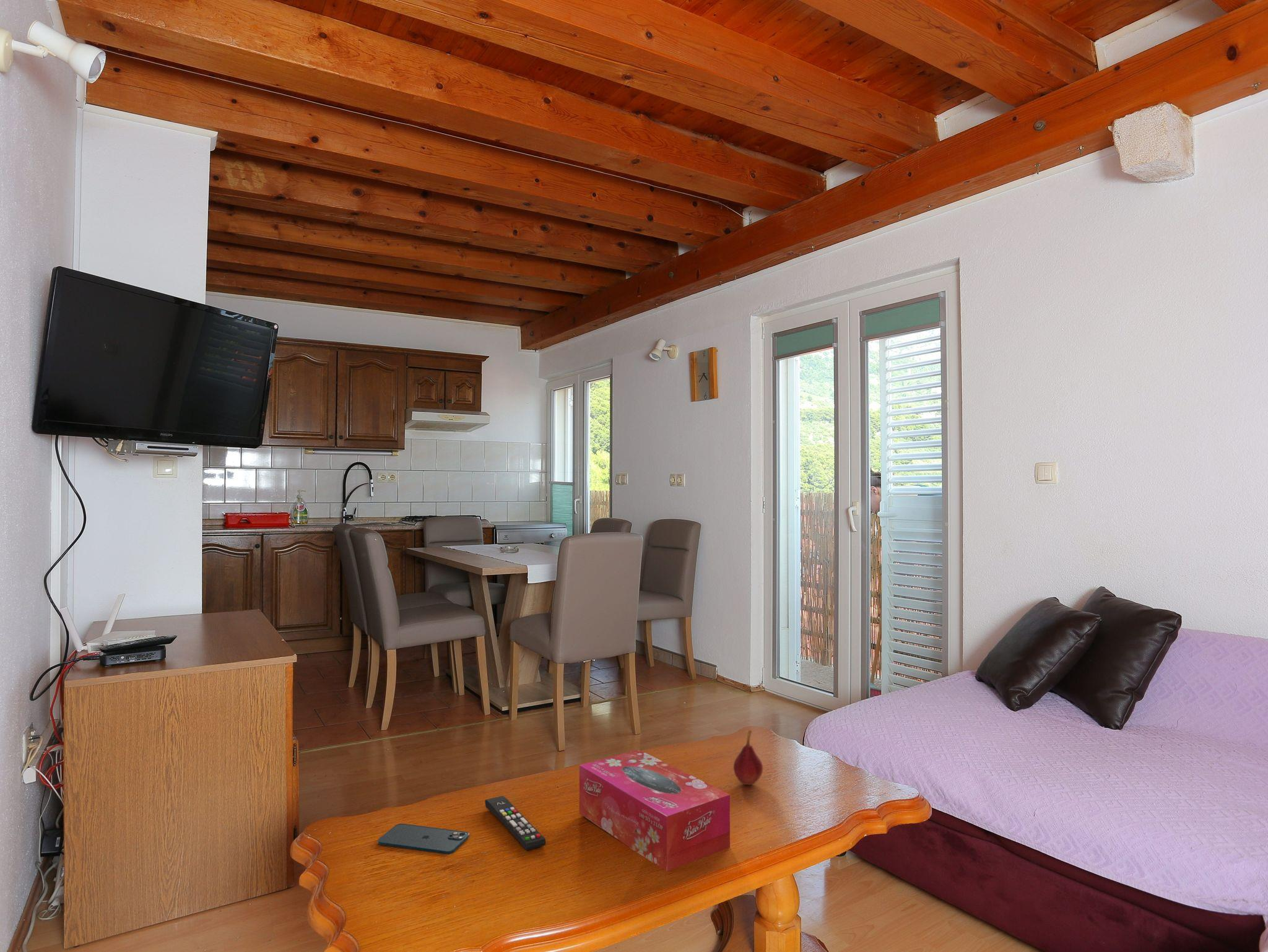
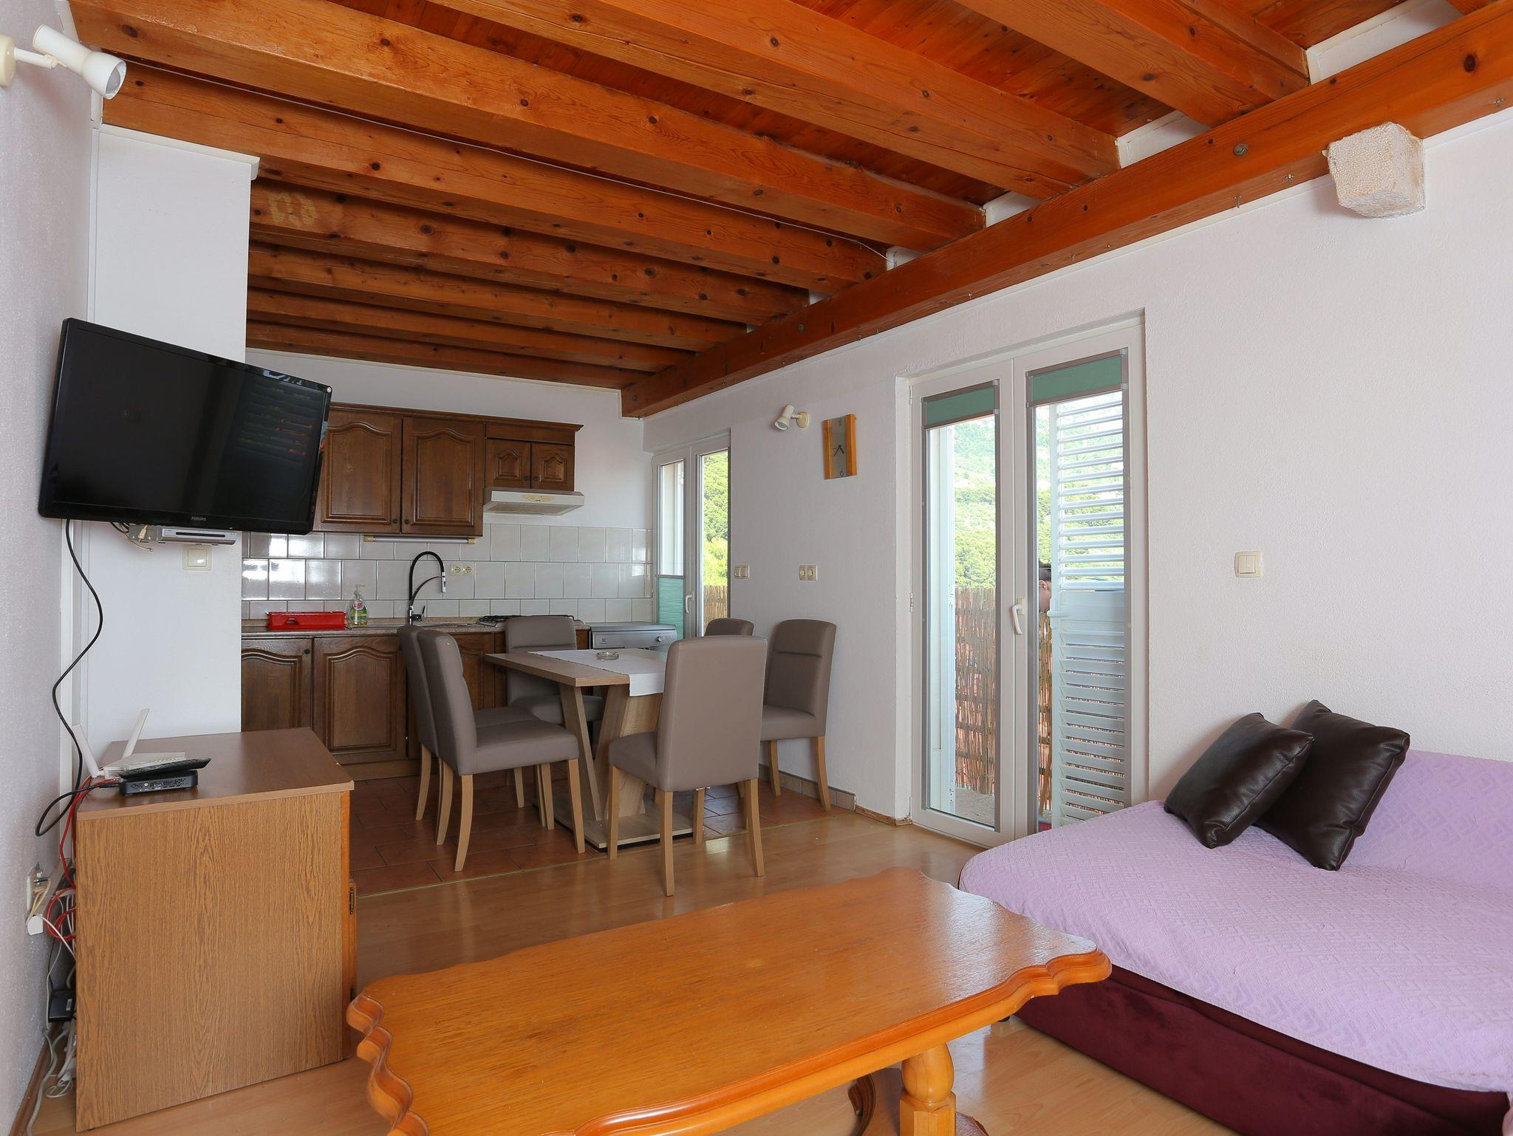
- tissue box [579,749,731,872]
- fruit [733,729,763,785]
- smartphone [377,823,469,854]
- remote control [484,795,547,851]
